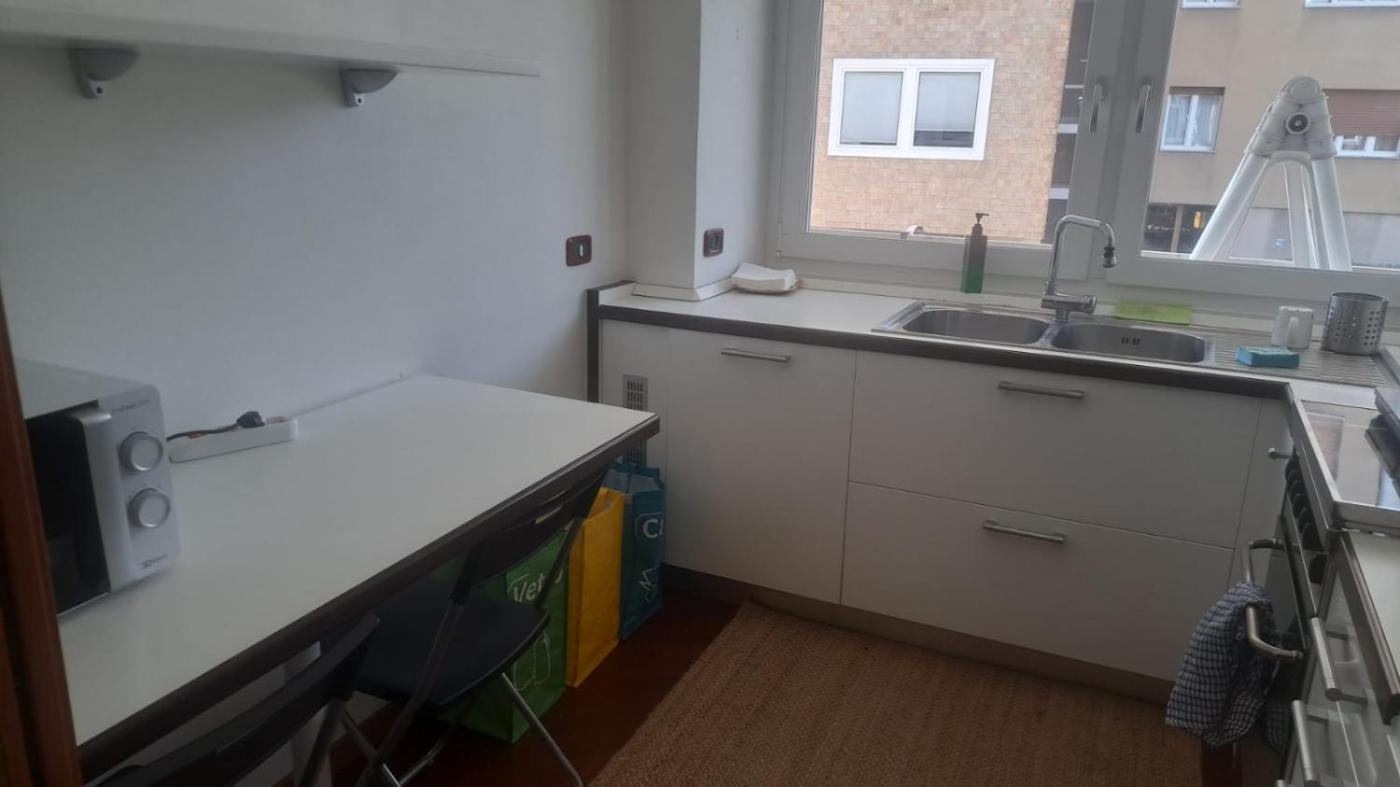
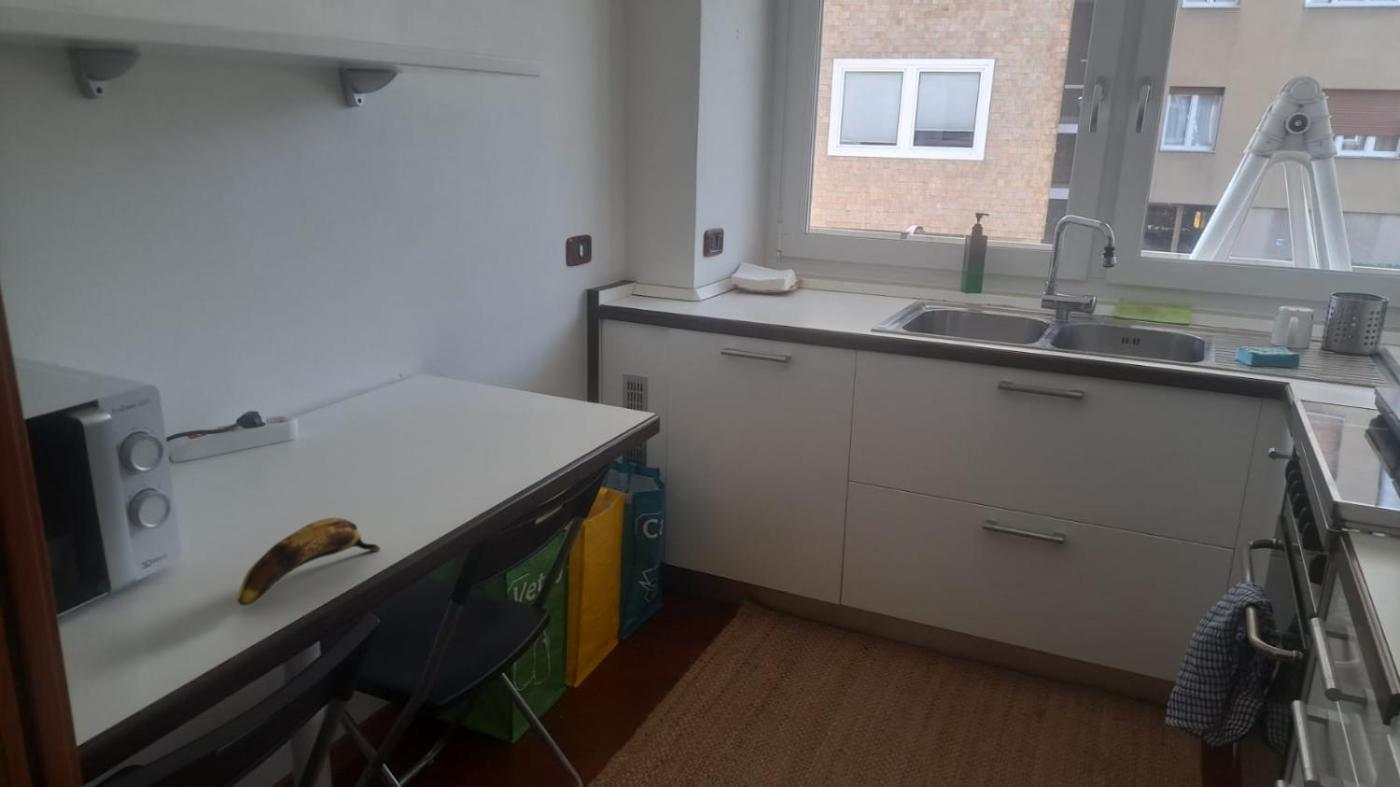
+ banana [236,517,382,606]
